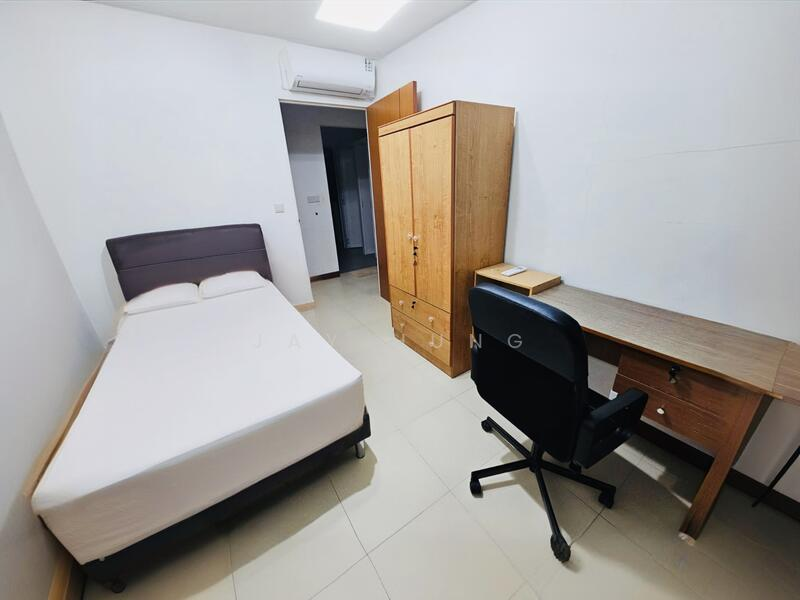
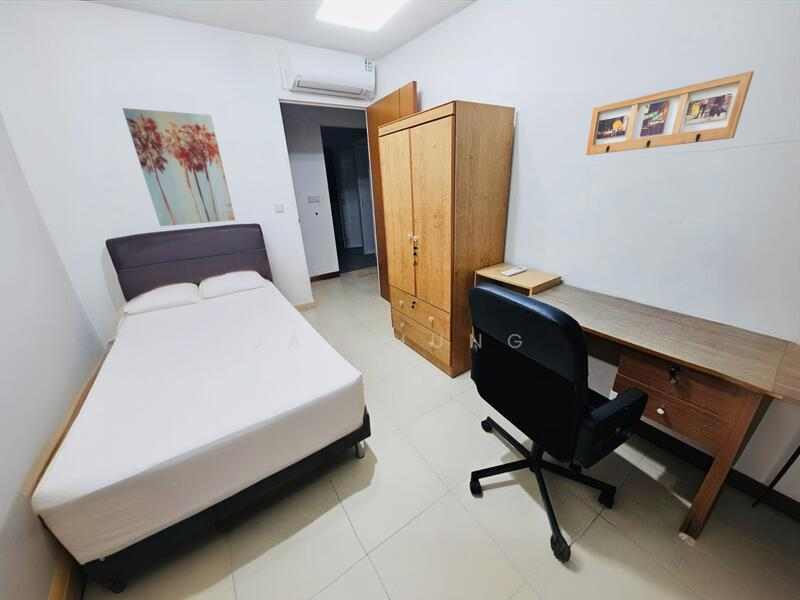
+ picture frame [585,70,755,156]
+ wall art [121,107,236,227]
